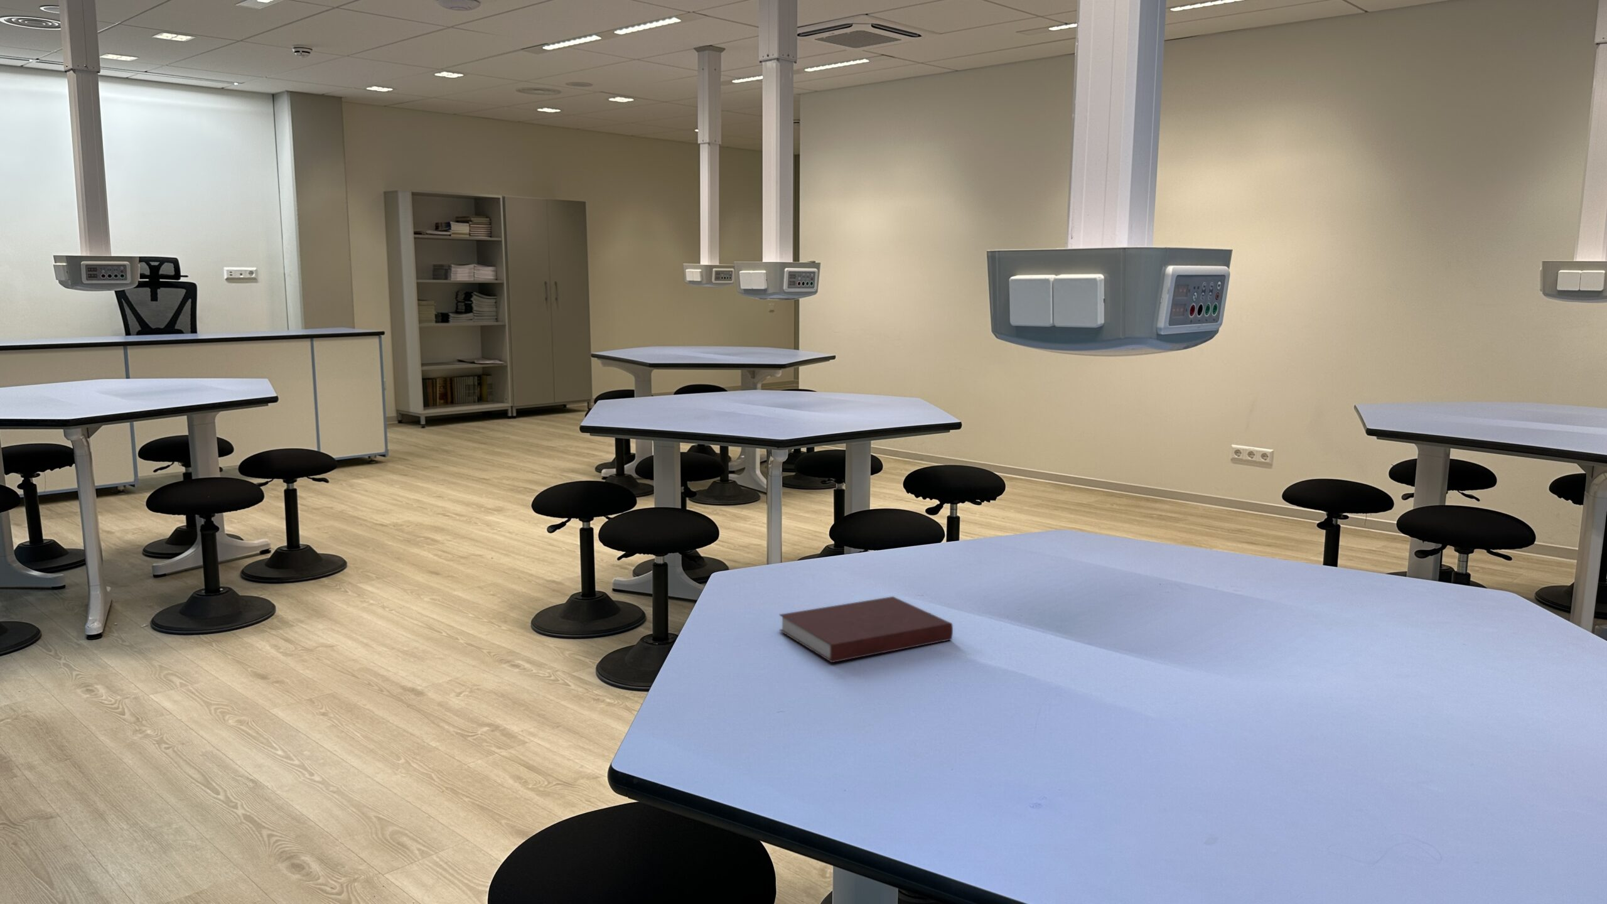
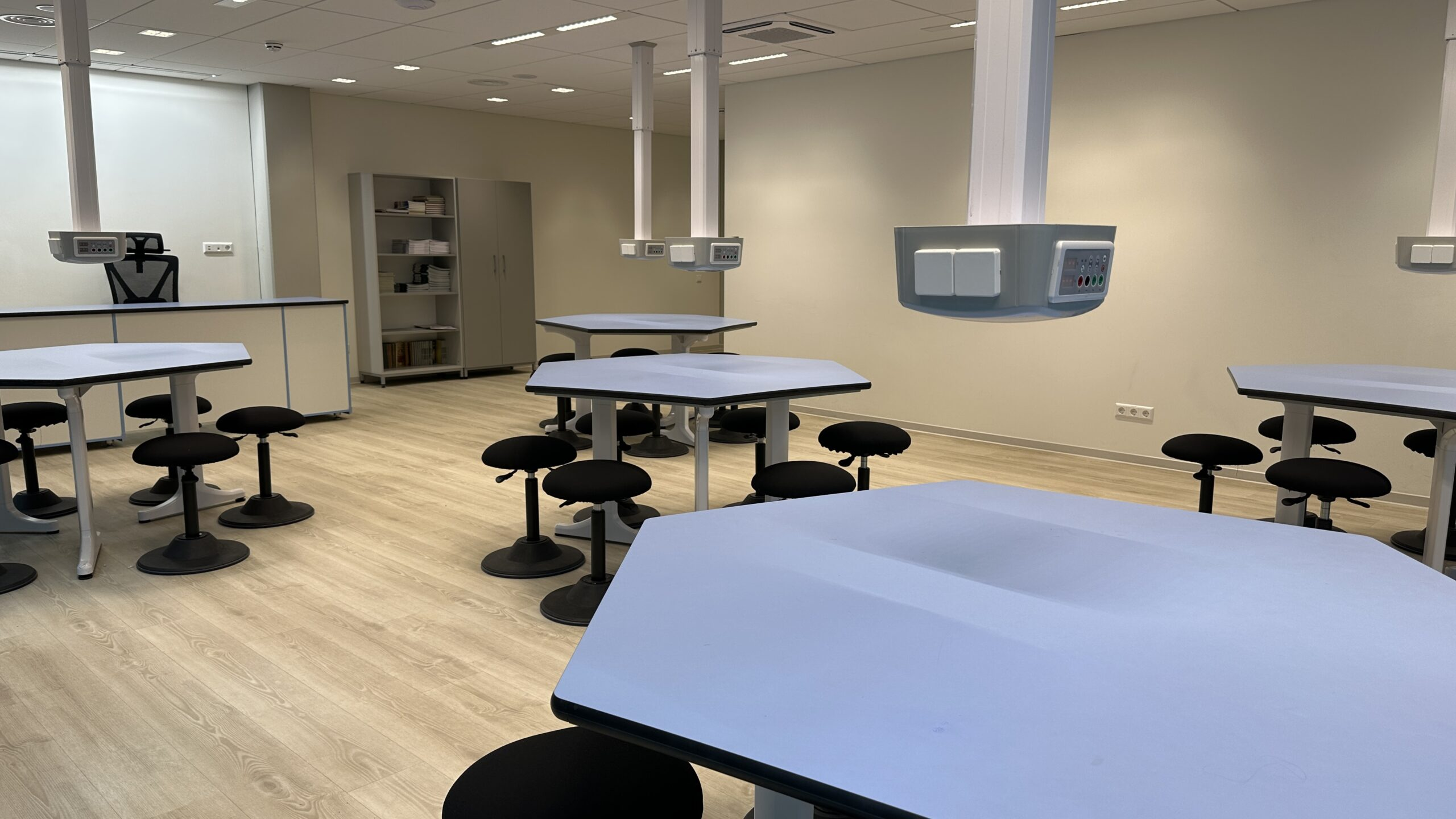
- notebook [778,596,954,663]
